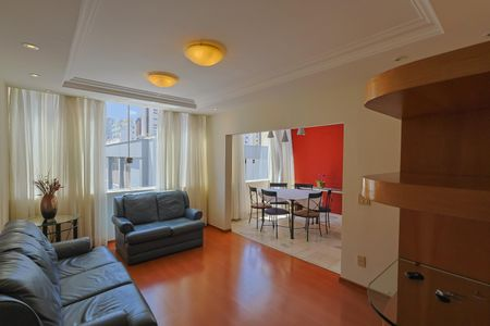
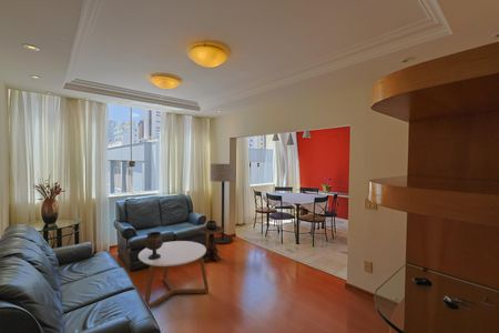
+ goblet [144,231,164,260]
+ floor lamp [210,163,237,245]
+ coffee table [138,240,210,310]
+ side table [198,220,223,264]
